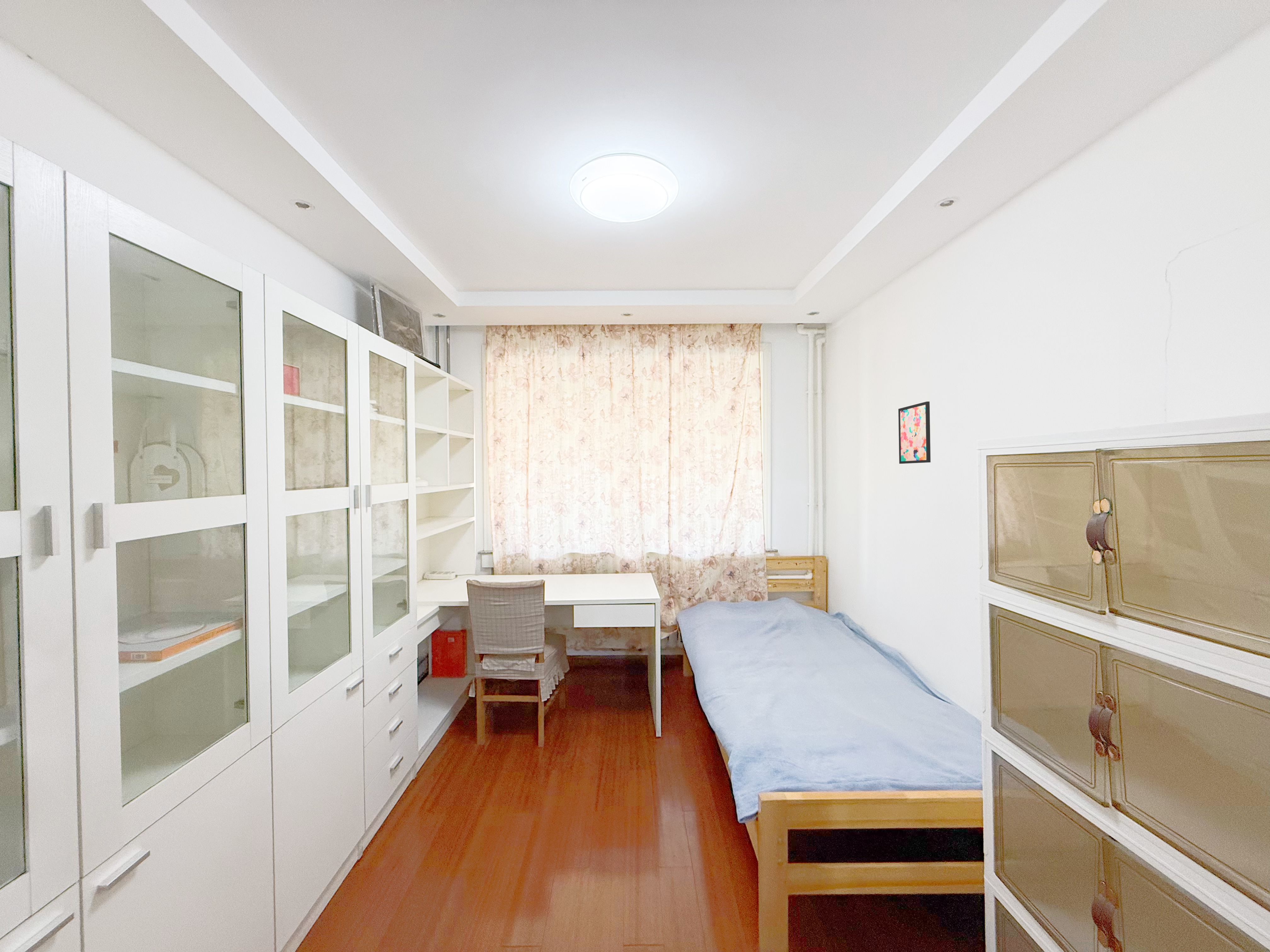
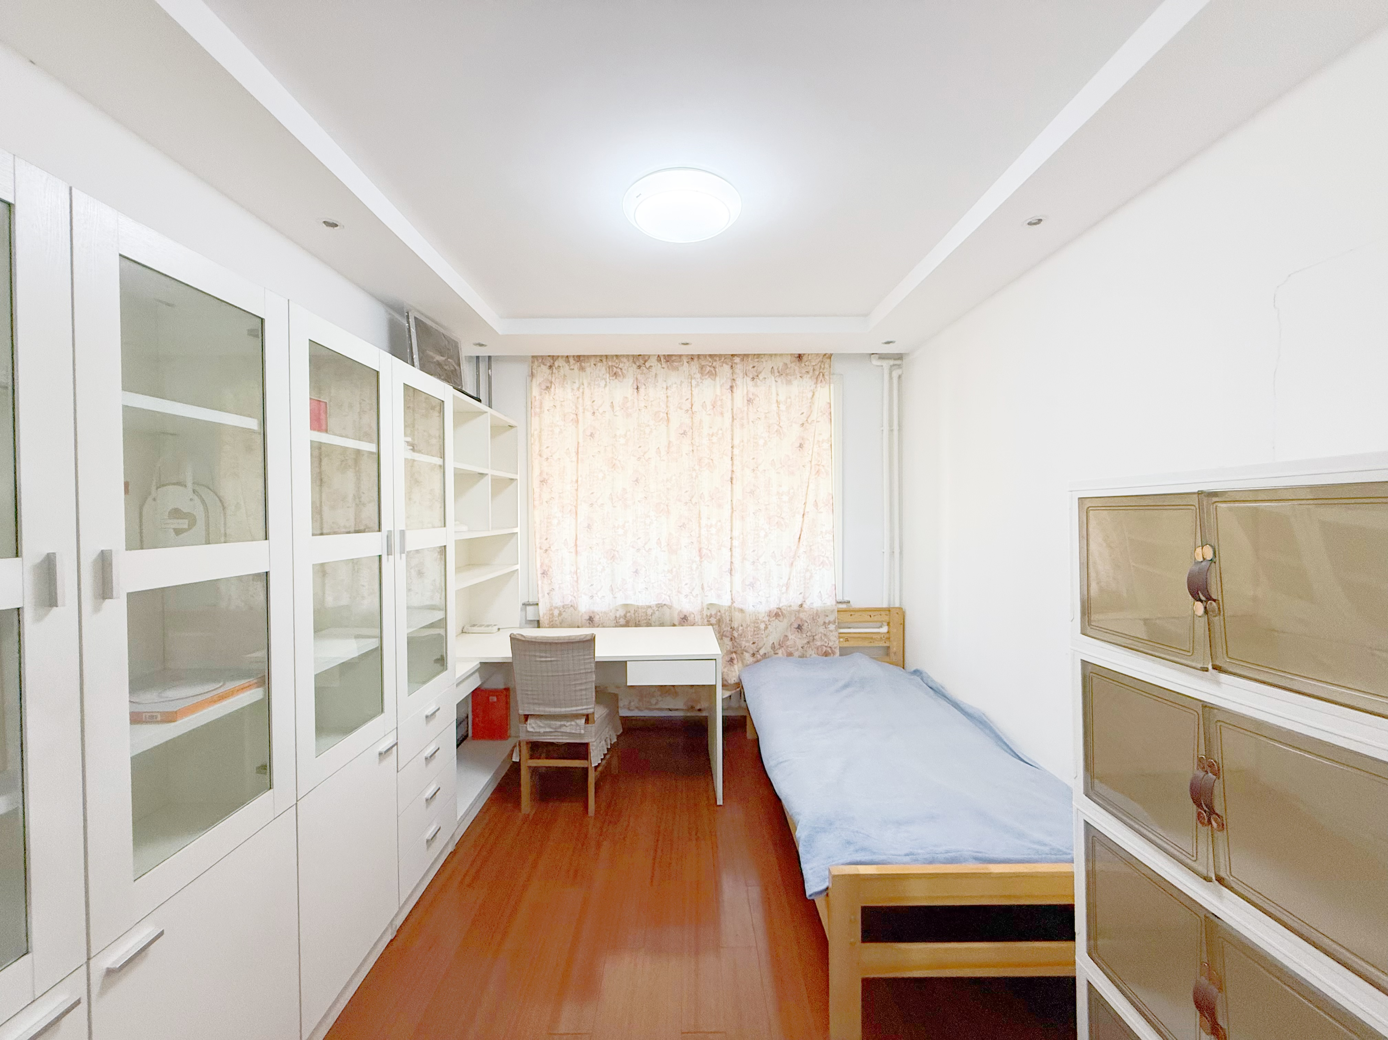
- wall art [898,401,931,464]
